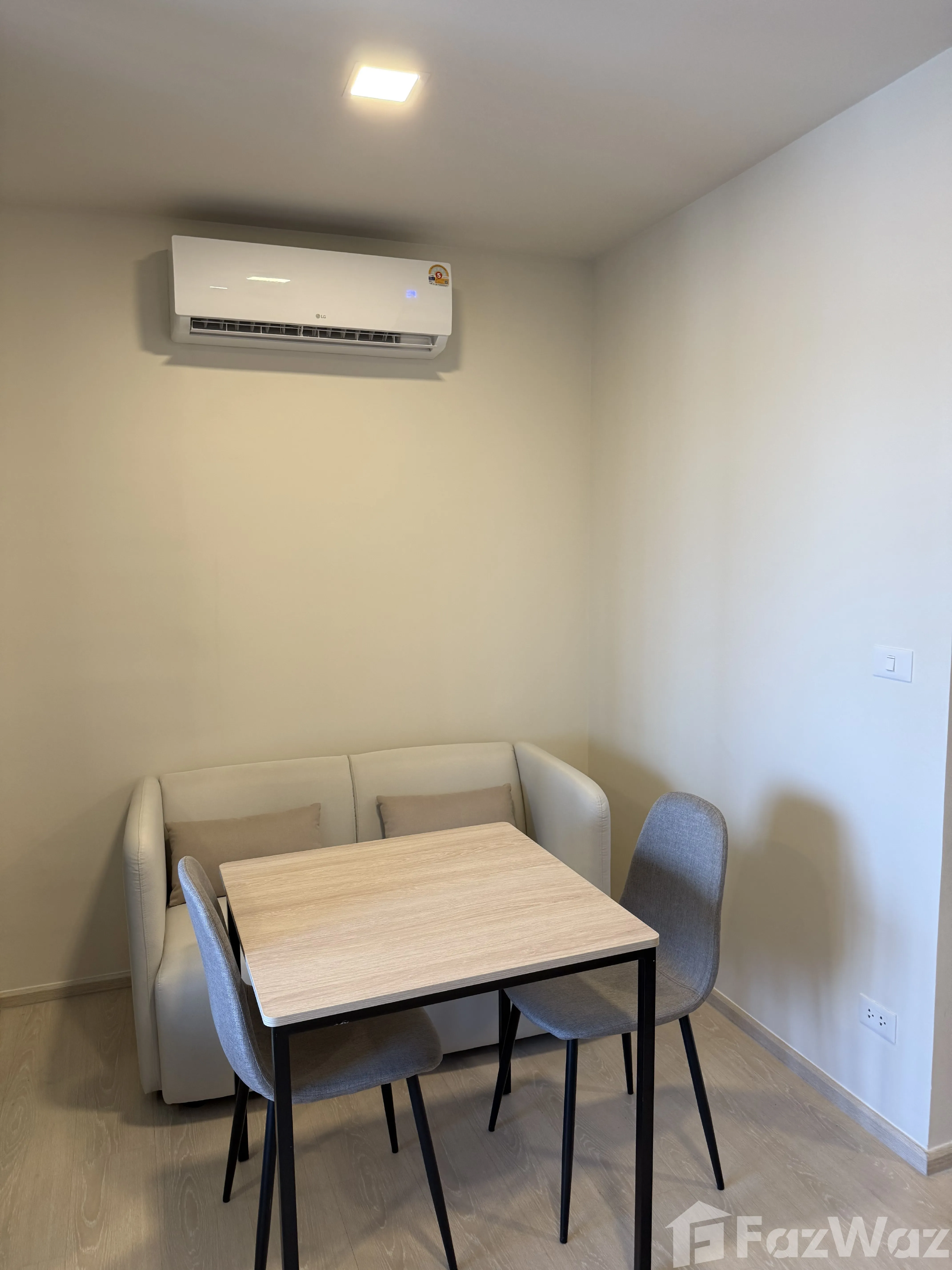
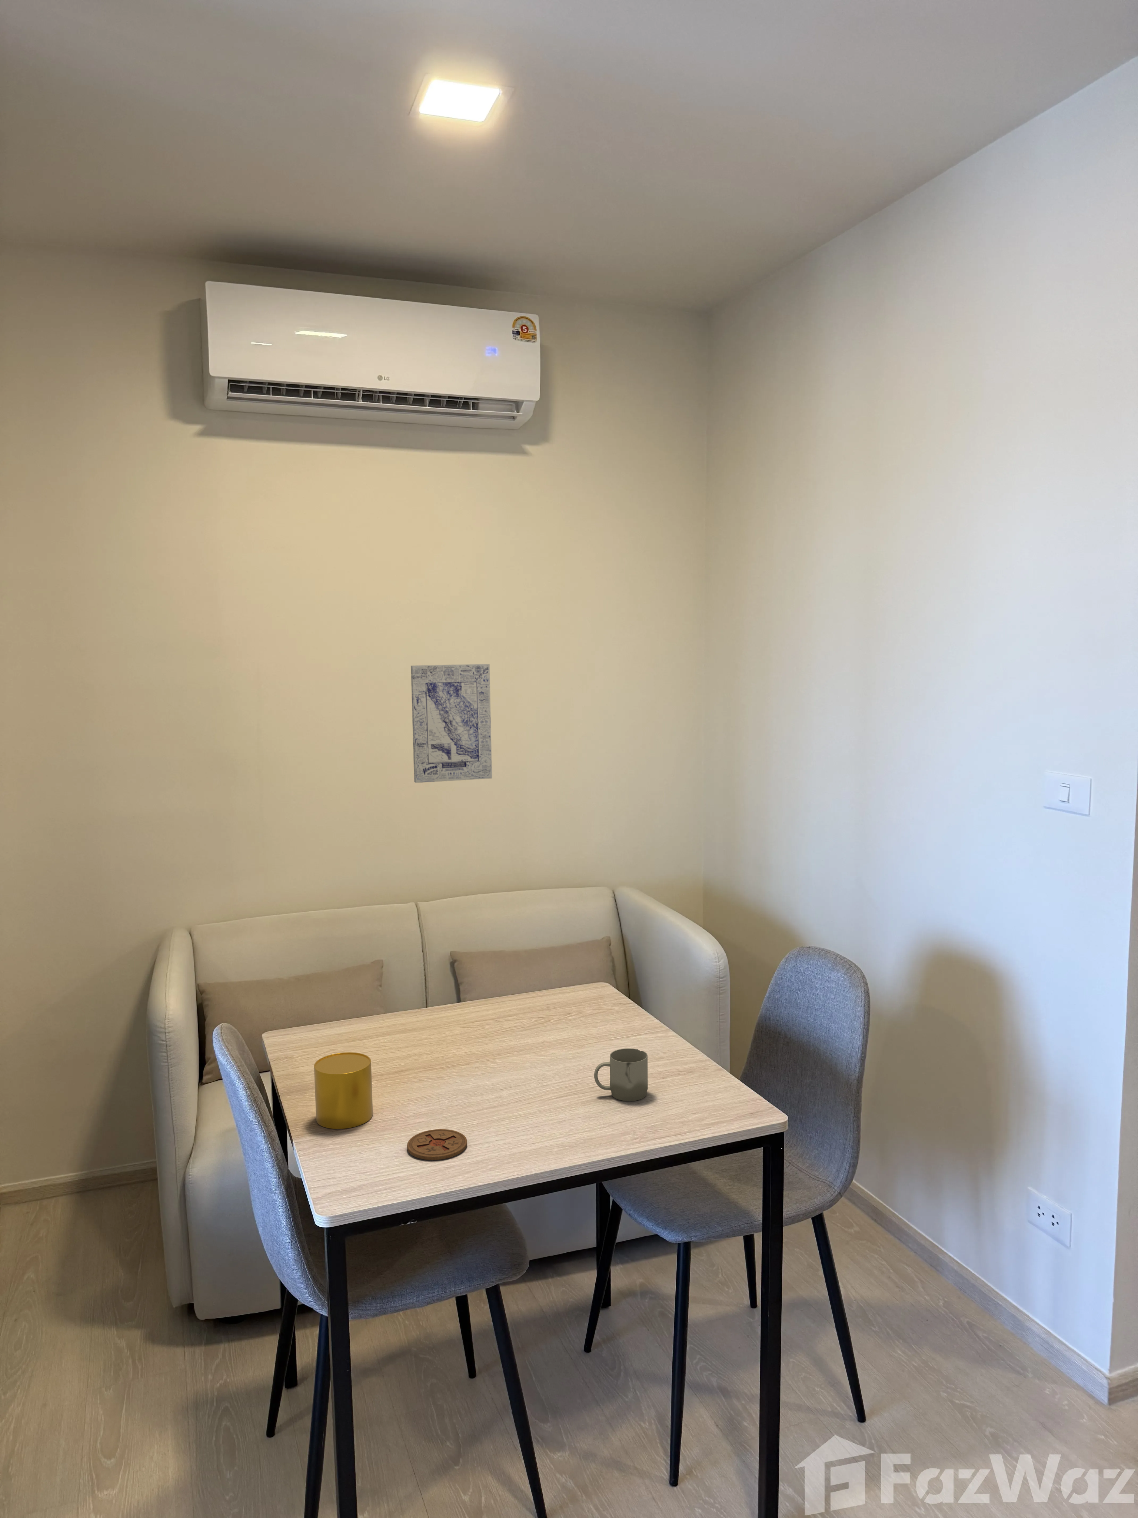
+ cup [594,1048,648,1101]
+ coaster [406,1128,467,1161]
+ cup [313,1052,373,1130]
+ wall art [410,663,492,783]
